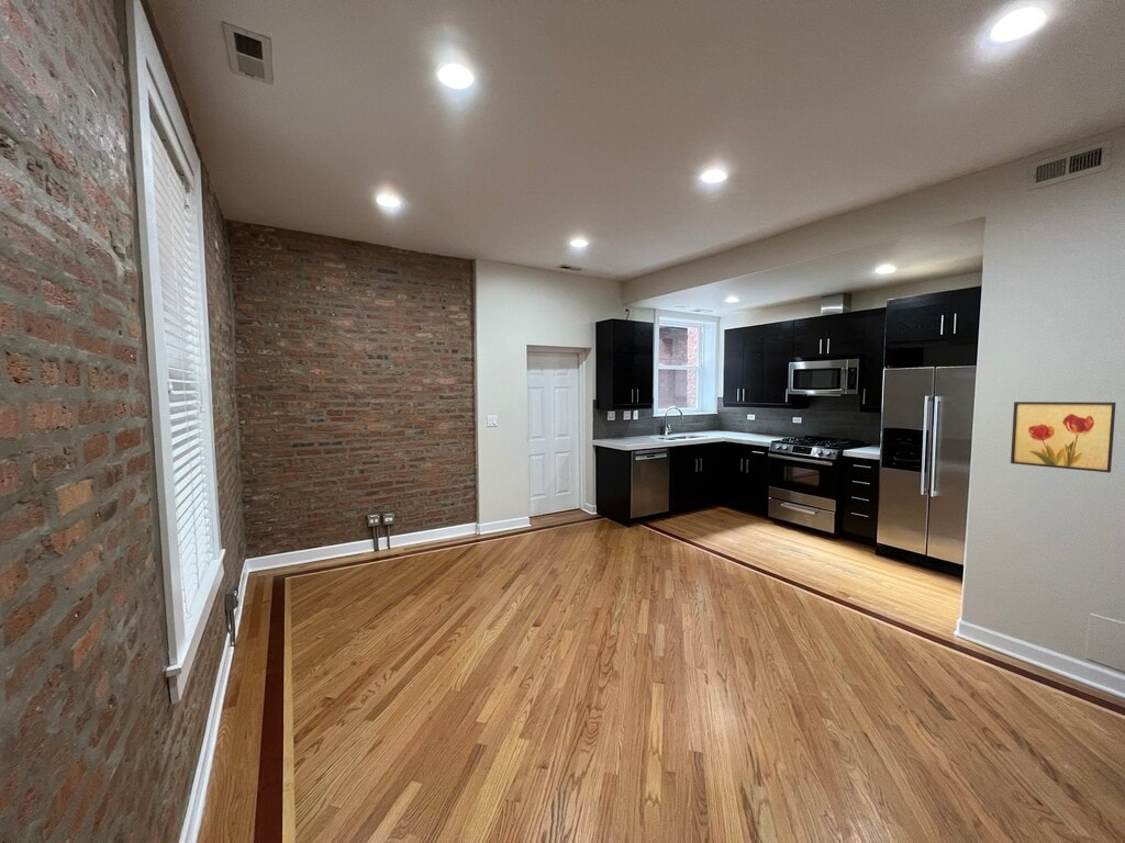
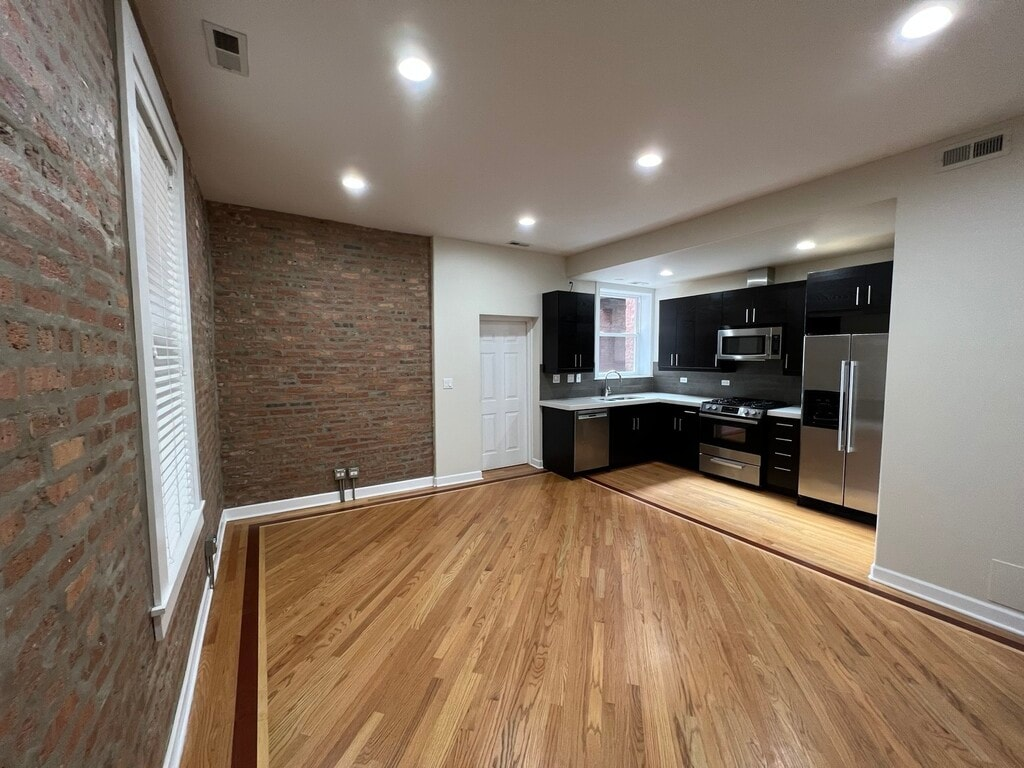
- wall art [1010,401,1117,474]
